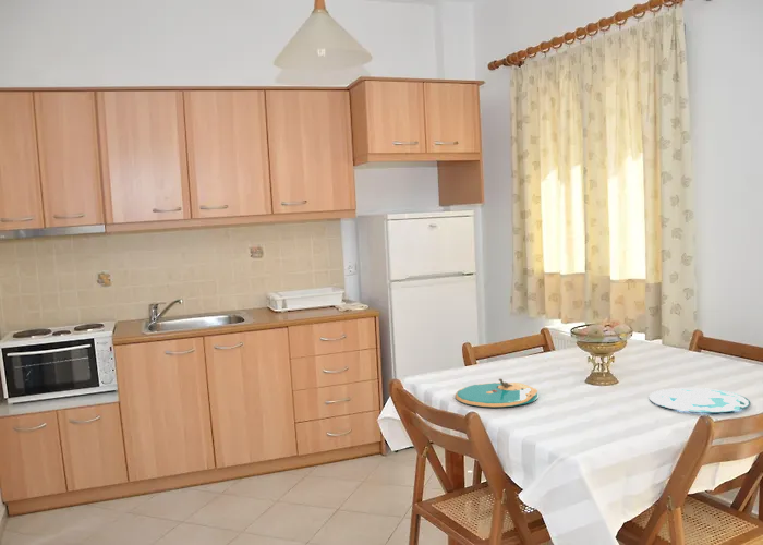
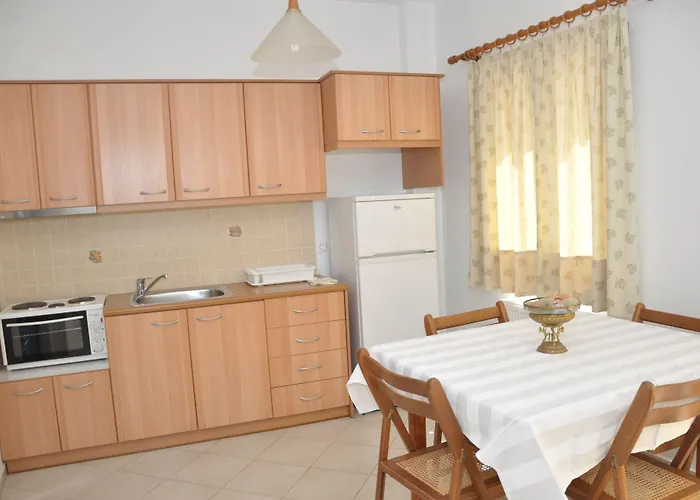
- plate [455,377,540,408]
- plate [647,387,751,413]
